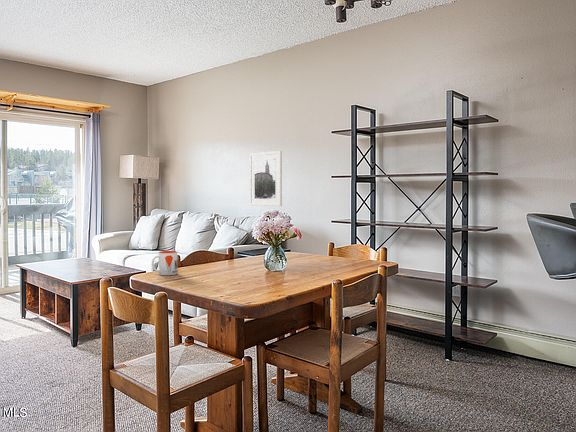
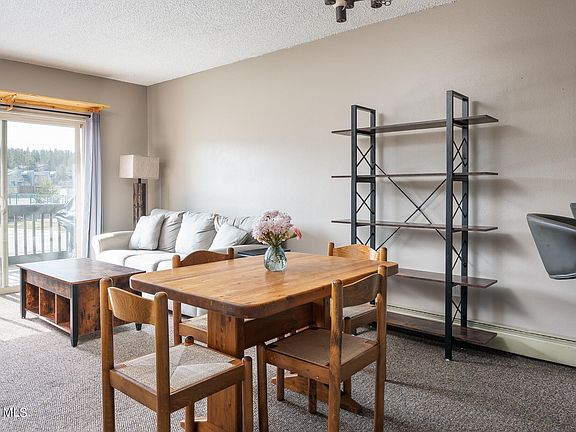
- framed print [248,150,283,207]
- mug [151,250,179,276]
